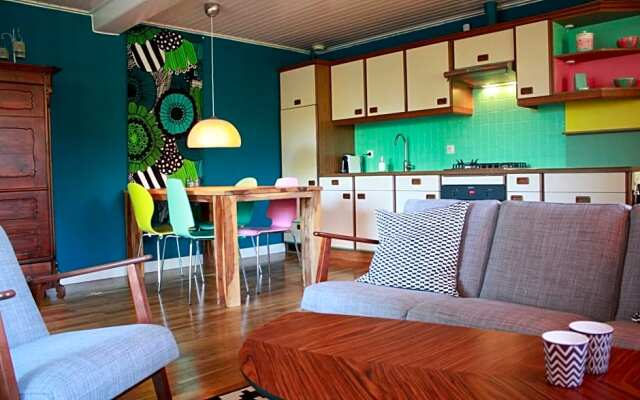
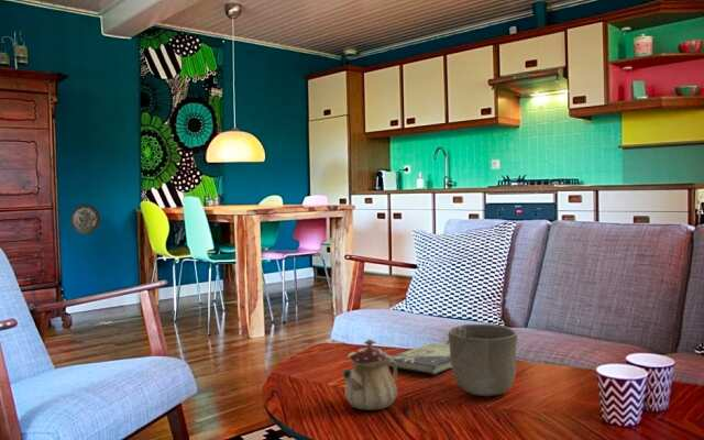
+ decorative plate [69,204,101,235]
+ bowl [448,323,518,397]
+ book [387,342,452,376]
+ teapot [341,339,398,411]
